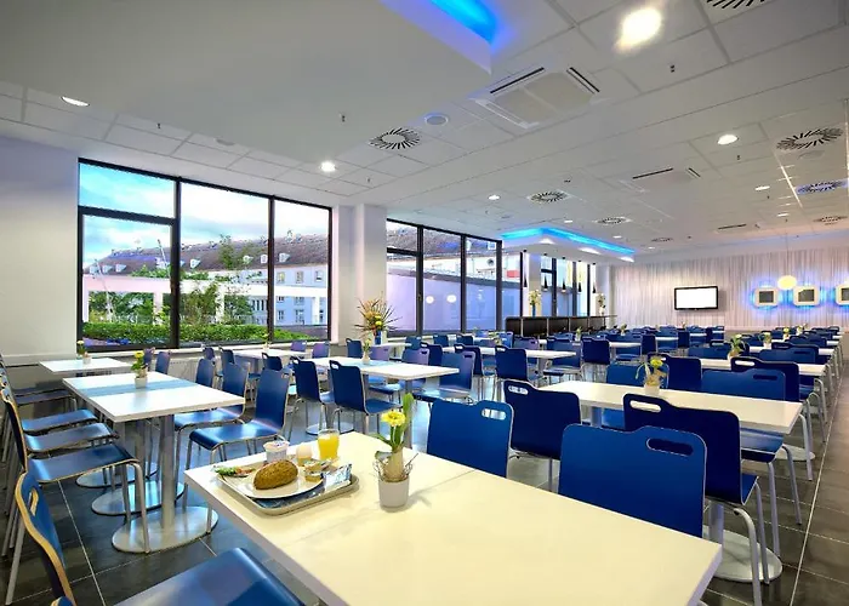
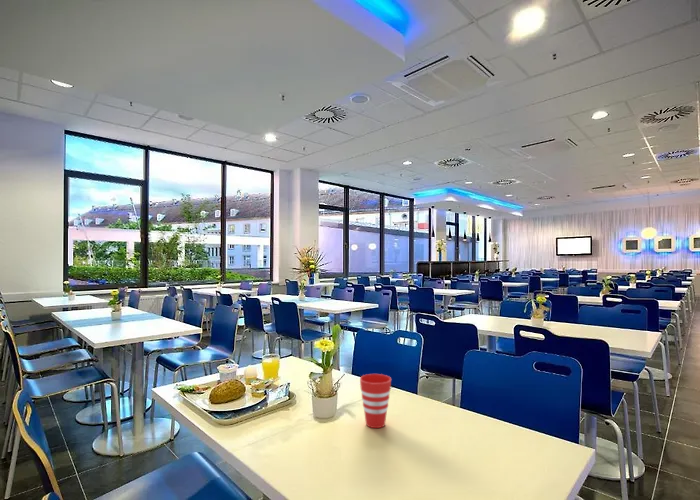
+ cup [359,373,392,429]
